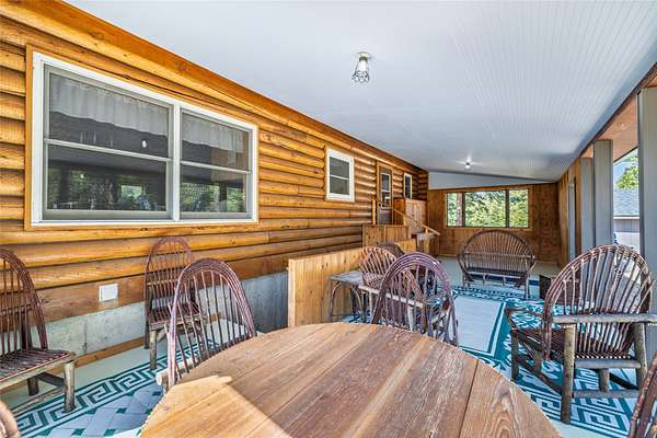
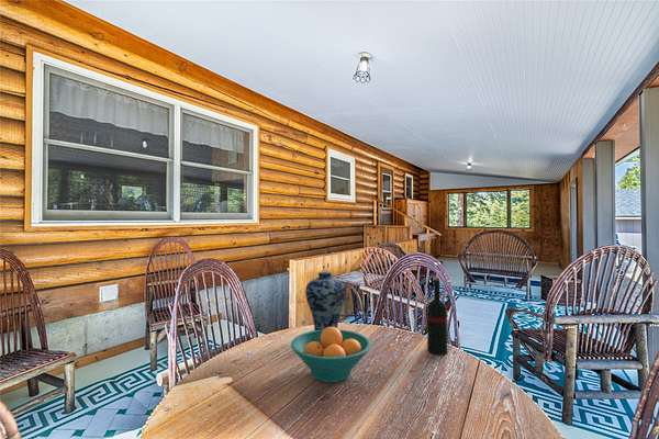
+ fruit bowl [290,327,372,383]
+ vase [304,270,347,330]
+ wine bottle [426,275,448,356]
